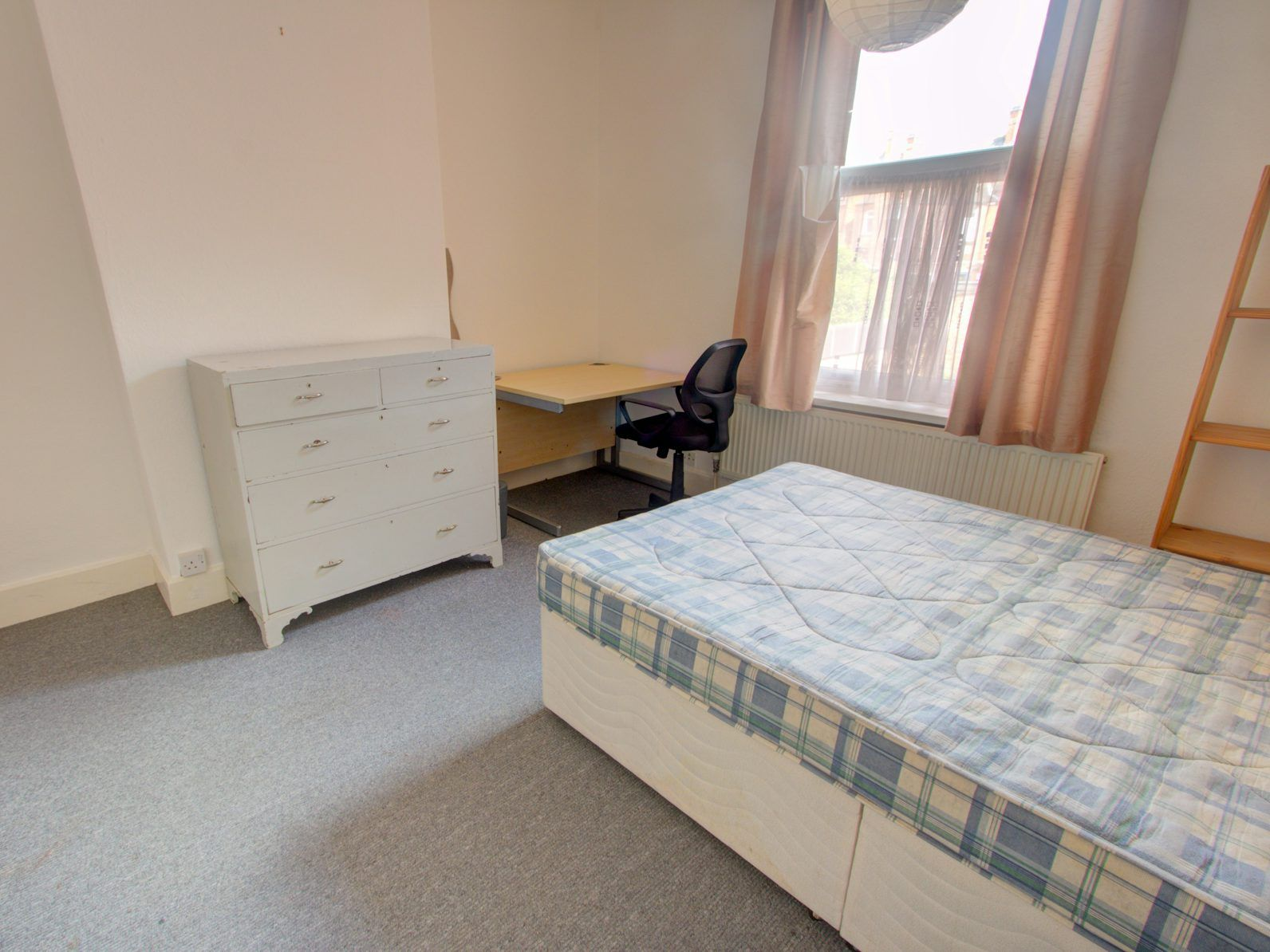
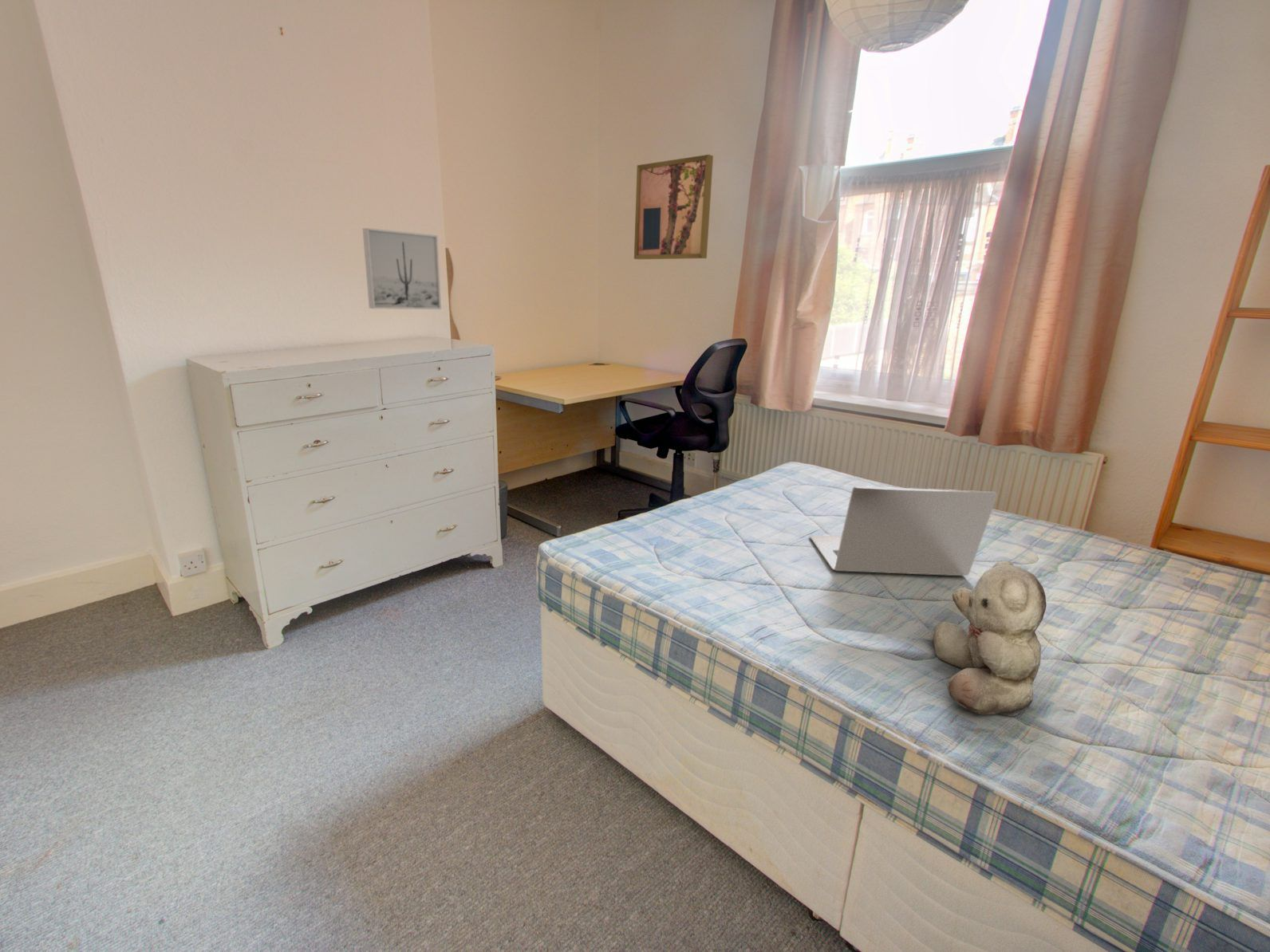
+ wall art [362,227,442,310]
+ laptop [809,486,999,576]
+ teddy bear [933,560,1047,717]
+ wall art [633,154,714,260]
